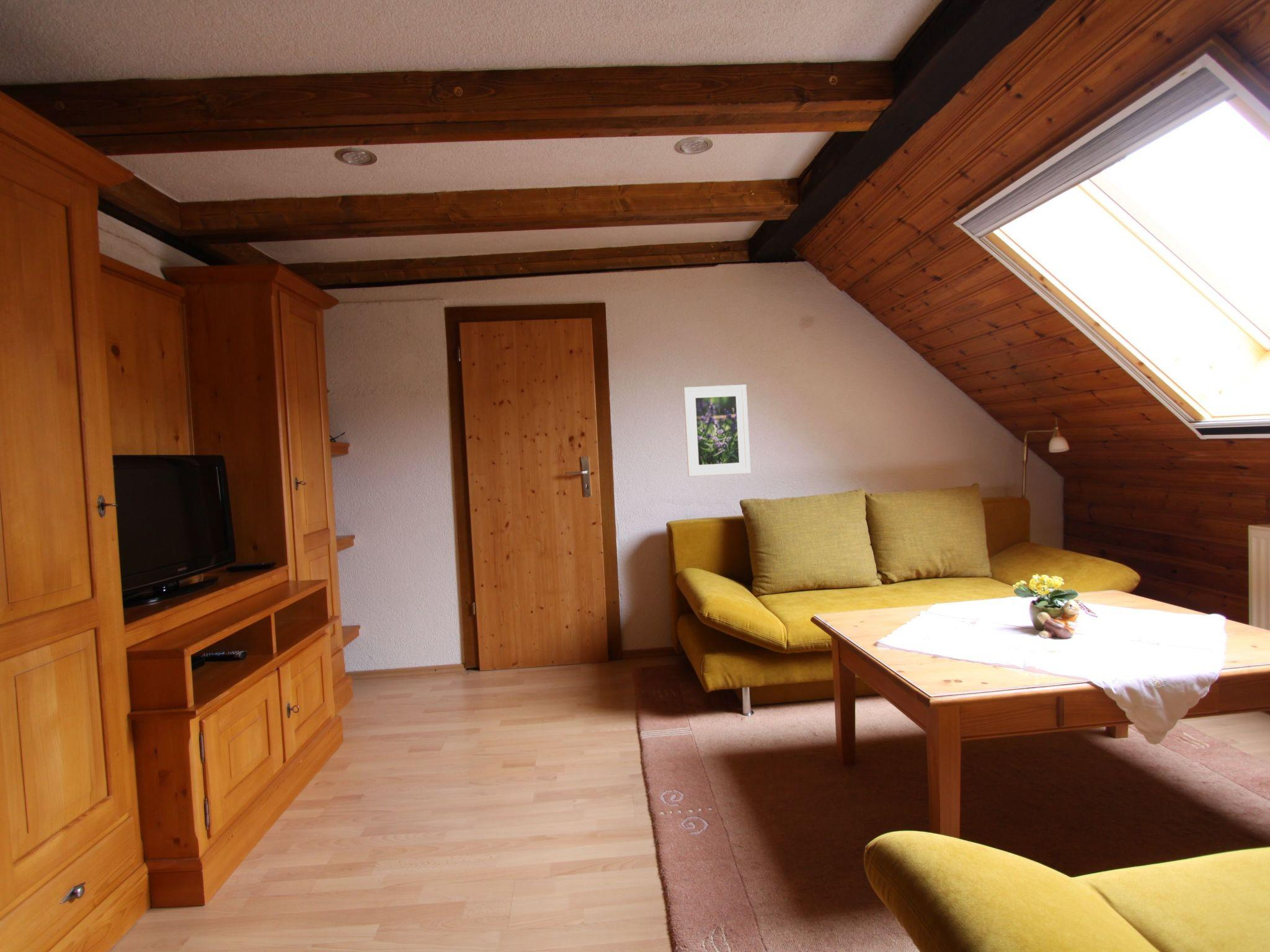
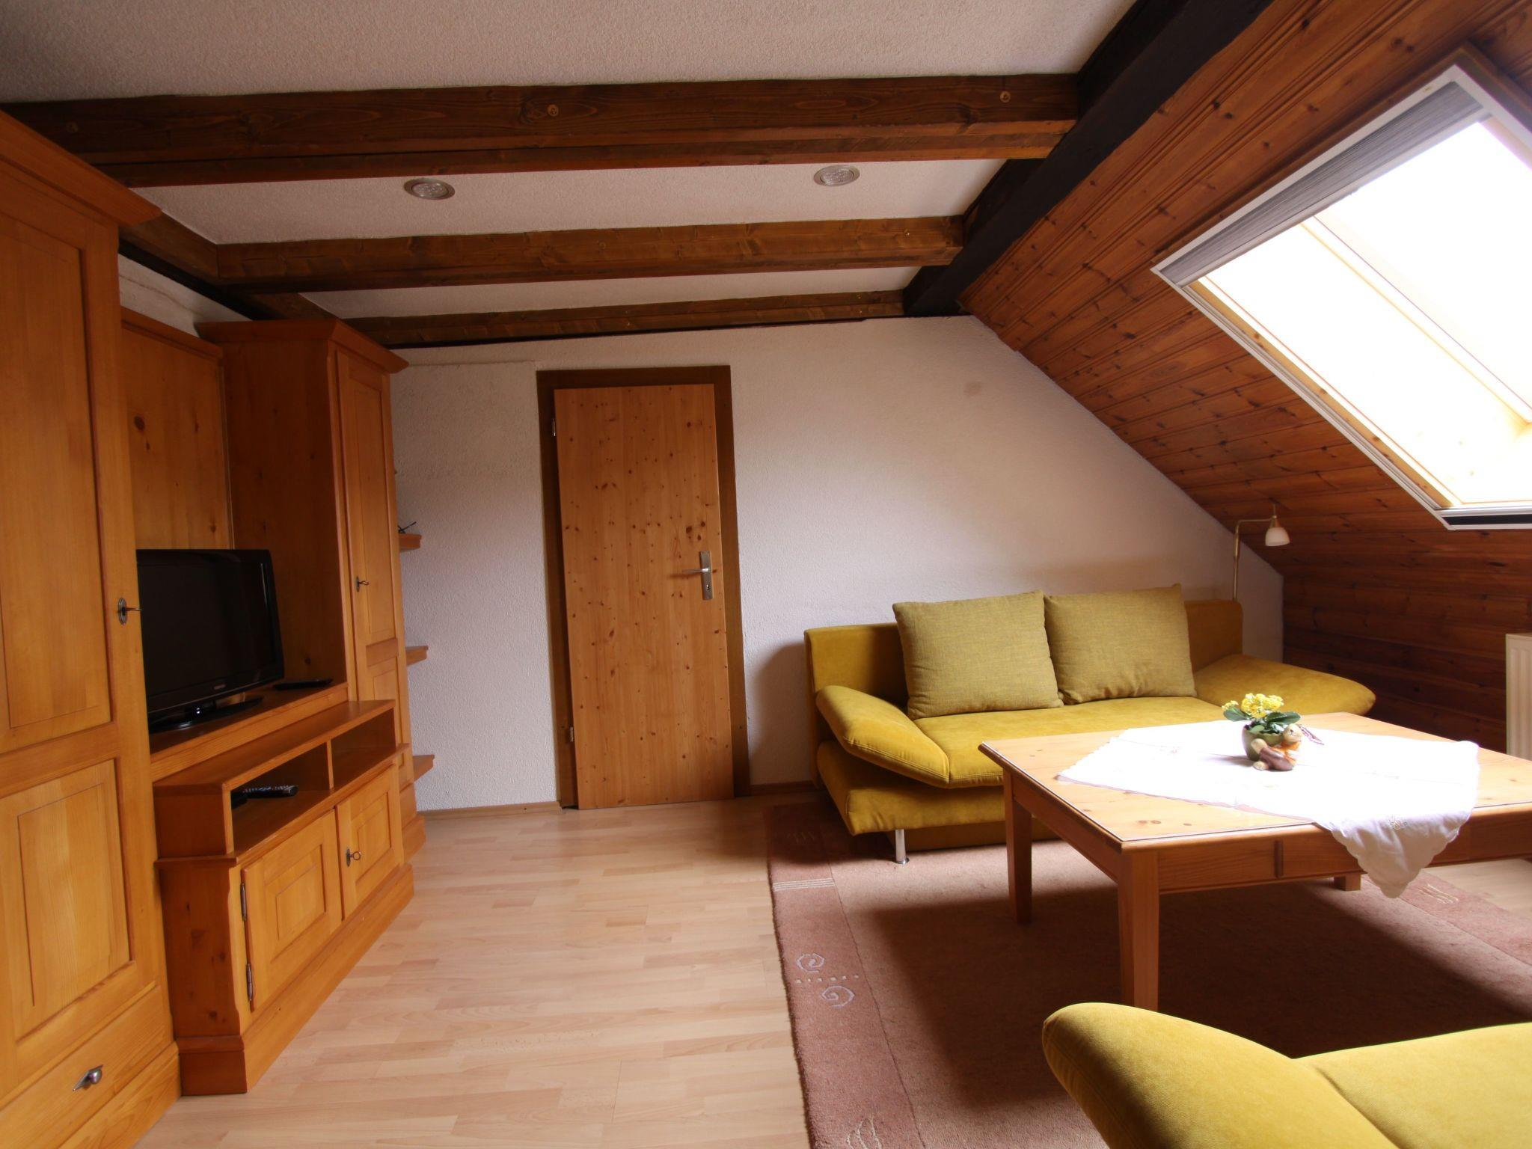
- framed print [683,384,751,477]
